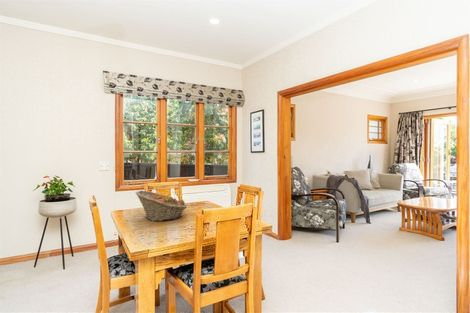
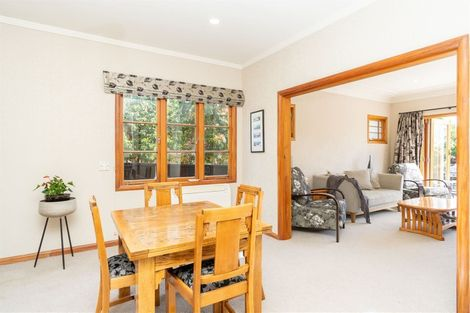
- fruit basket [135,190,188,222]
